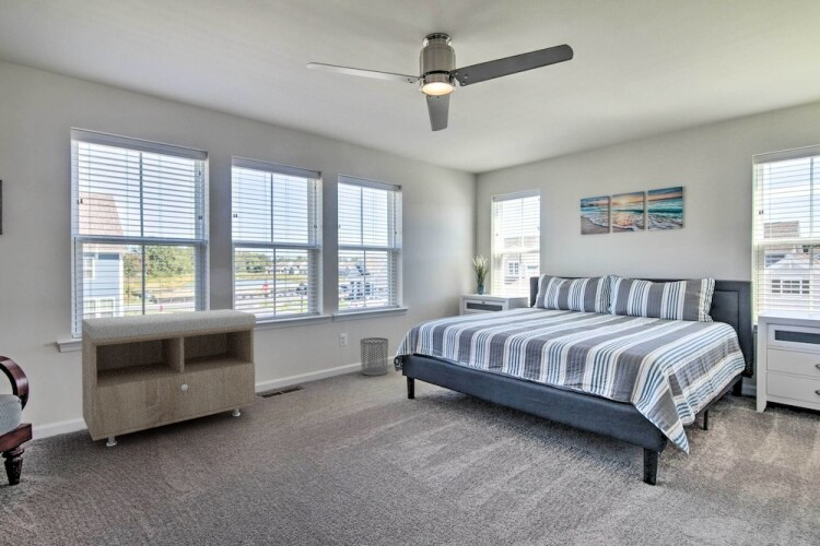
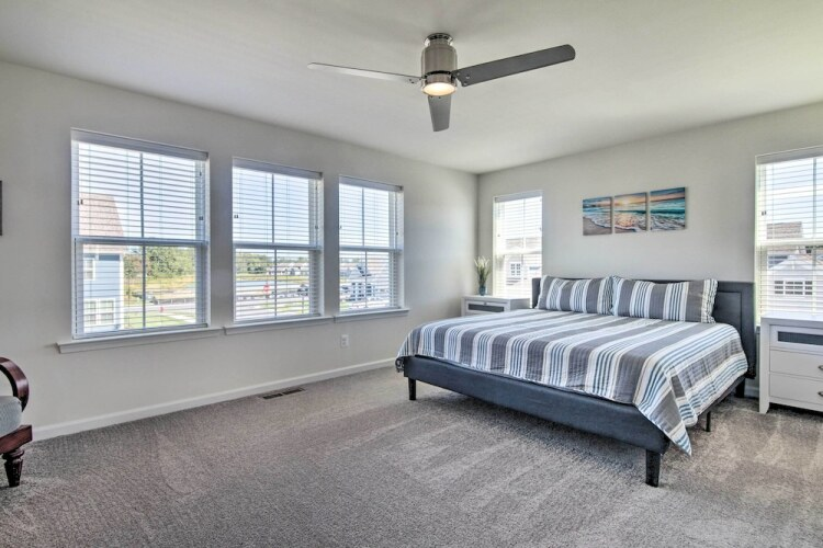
- waste bin [359,336,389,377]
- storage bench [81,308,257,448]
